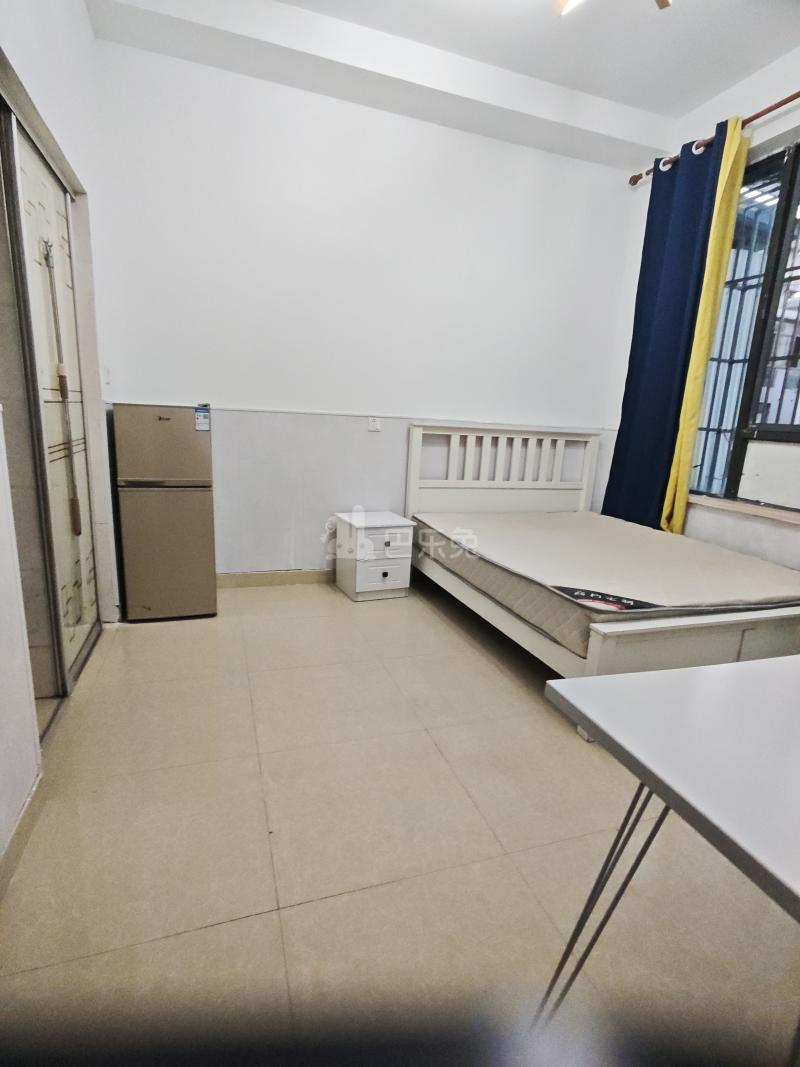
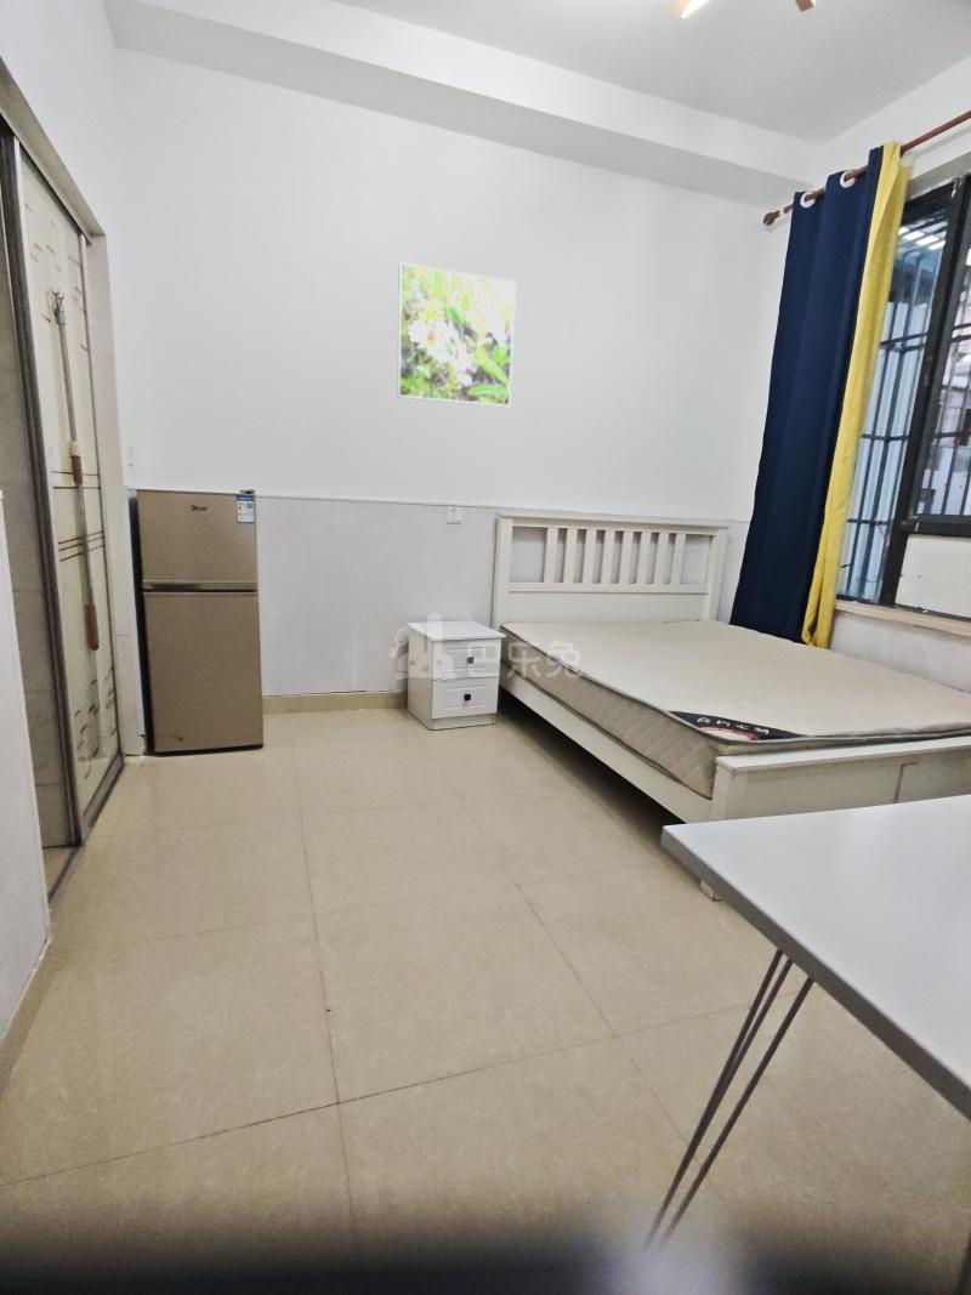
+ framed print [397,262,517,409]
